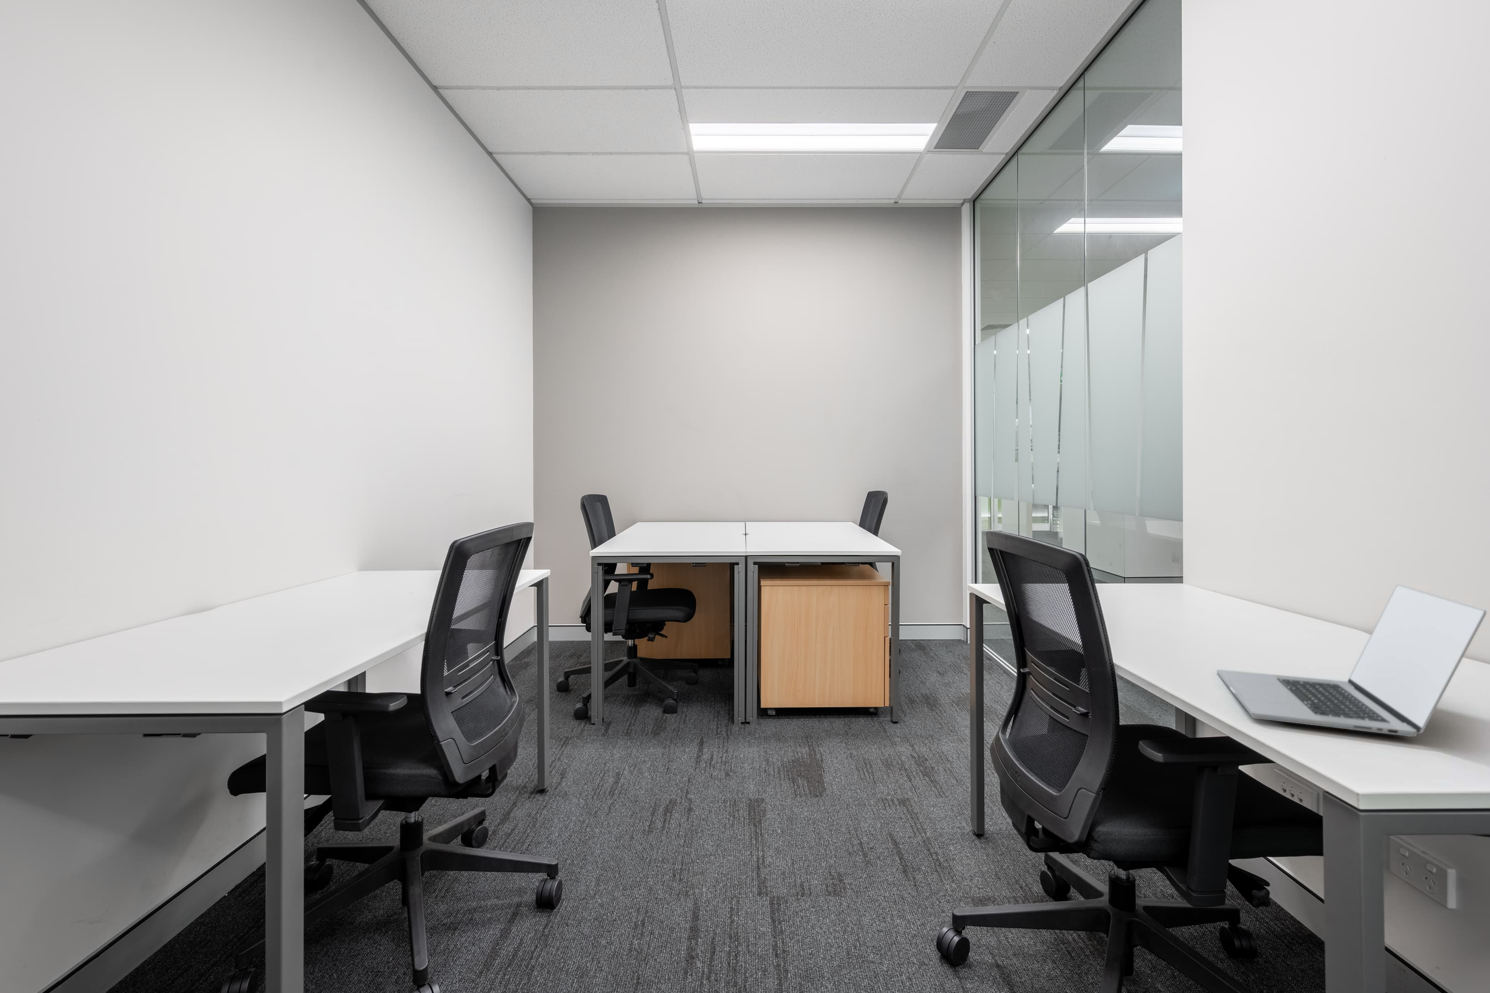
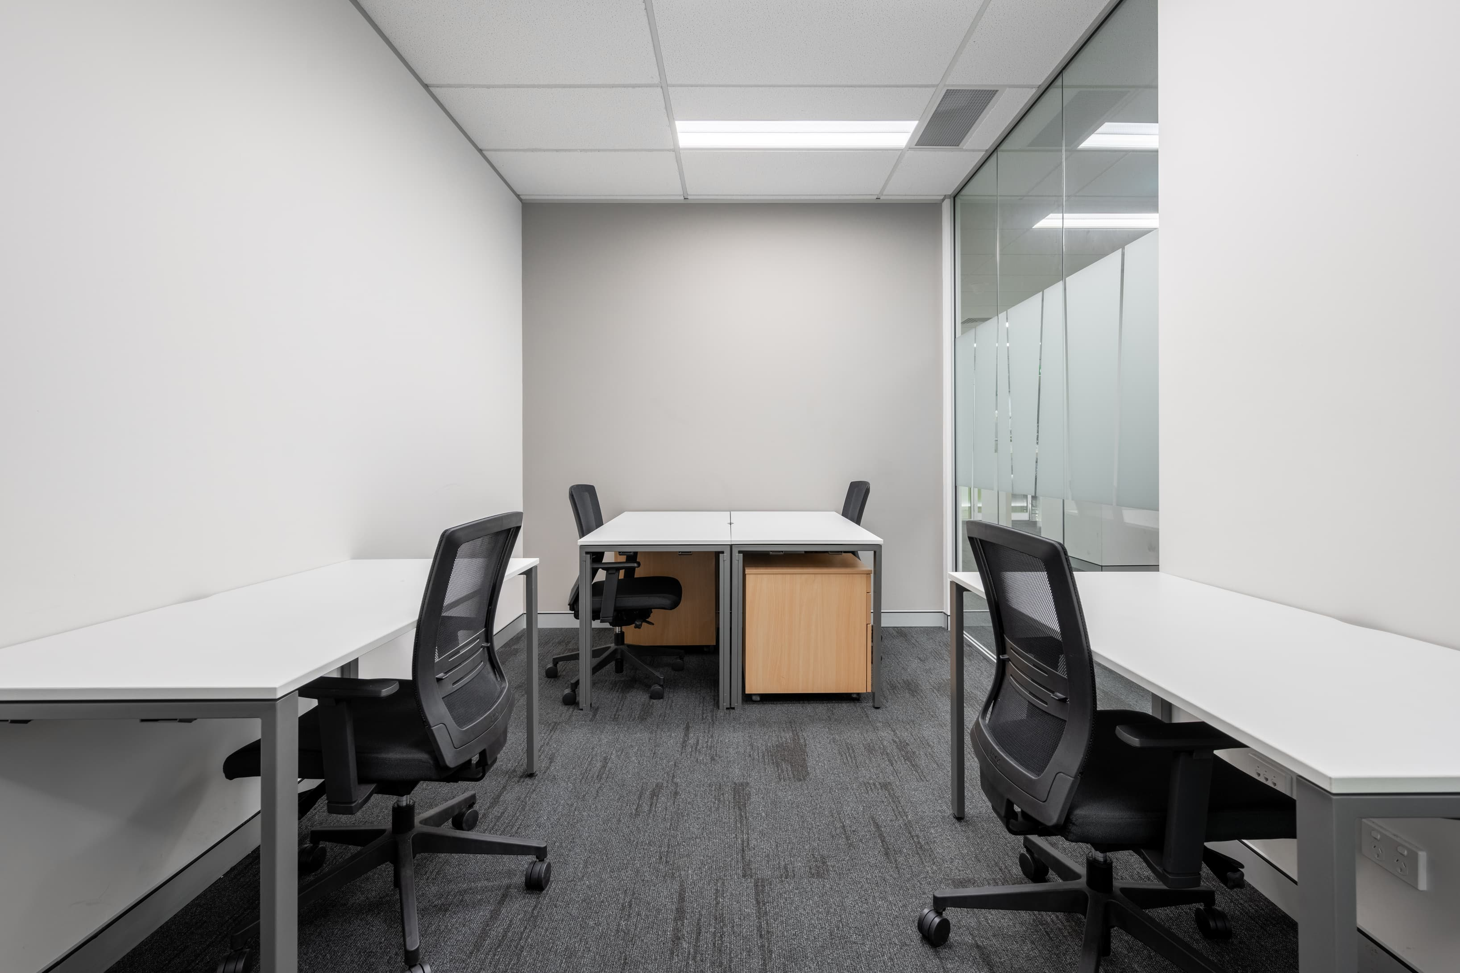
- laptop [1216,584,1487,737]
